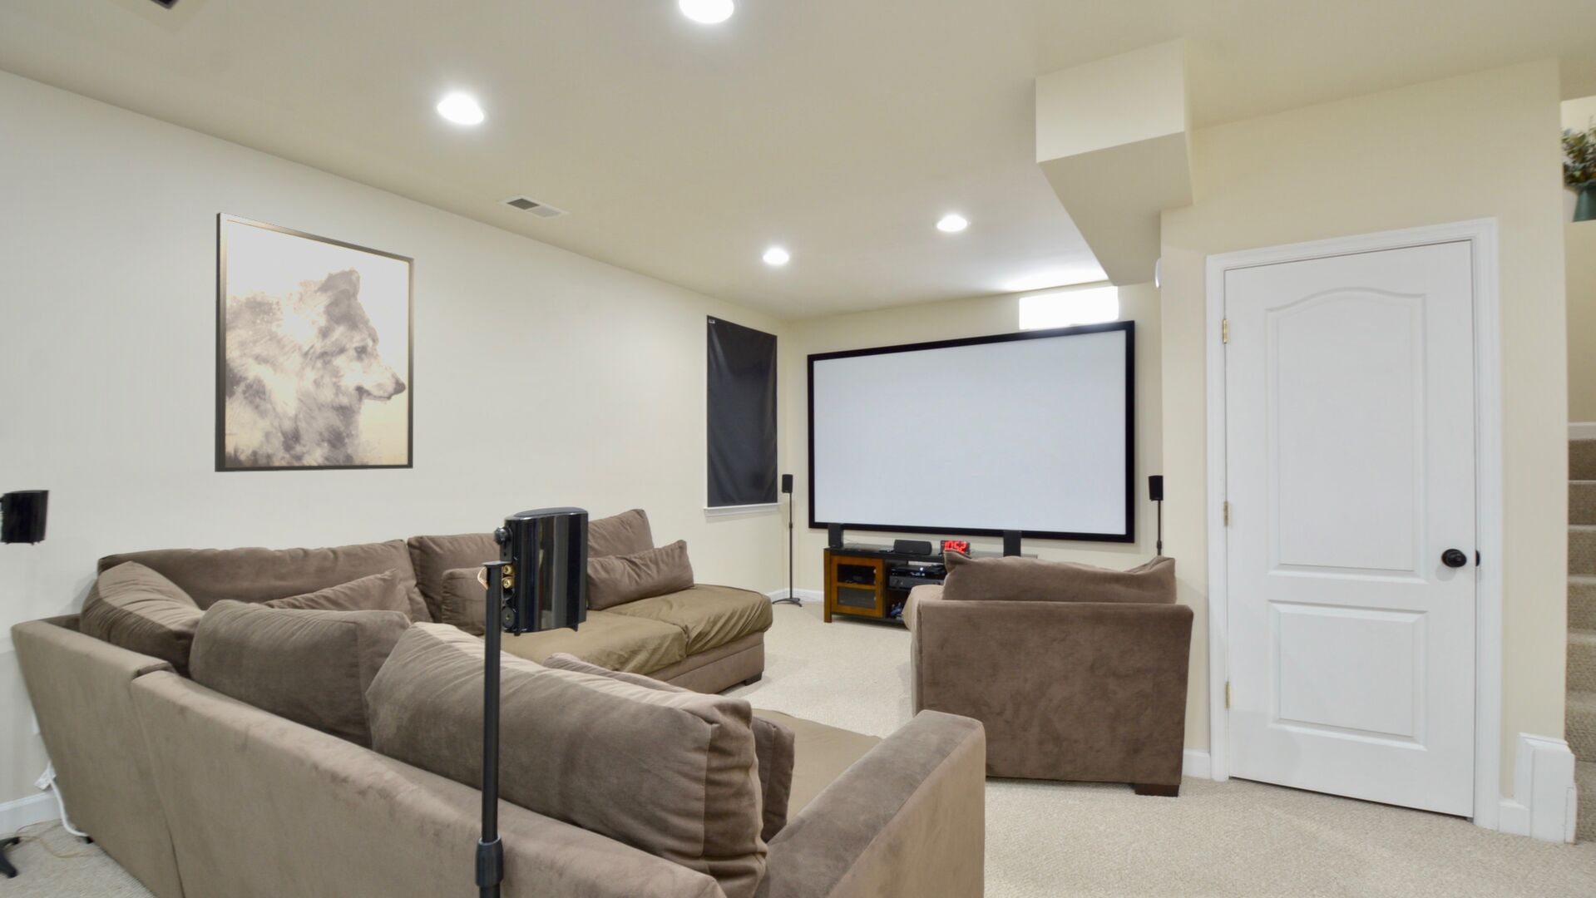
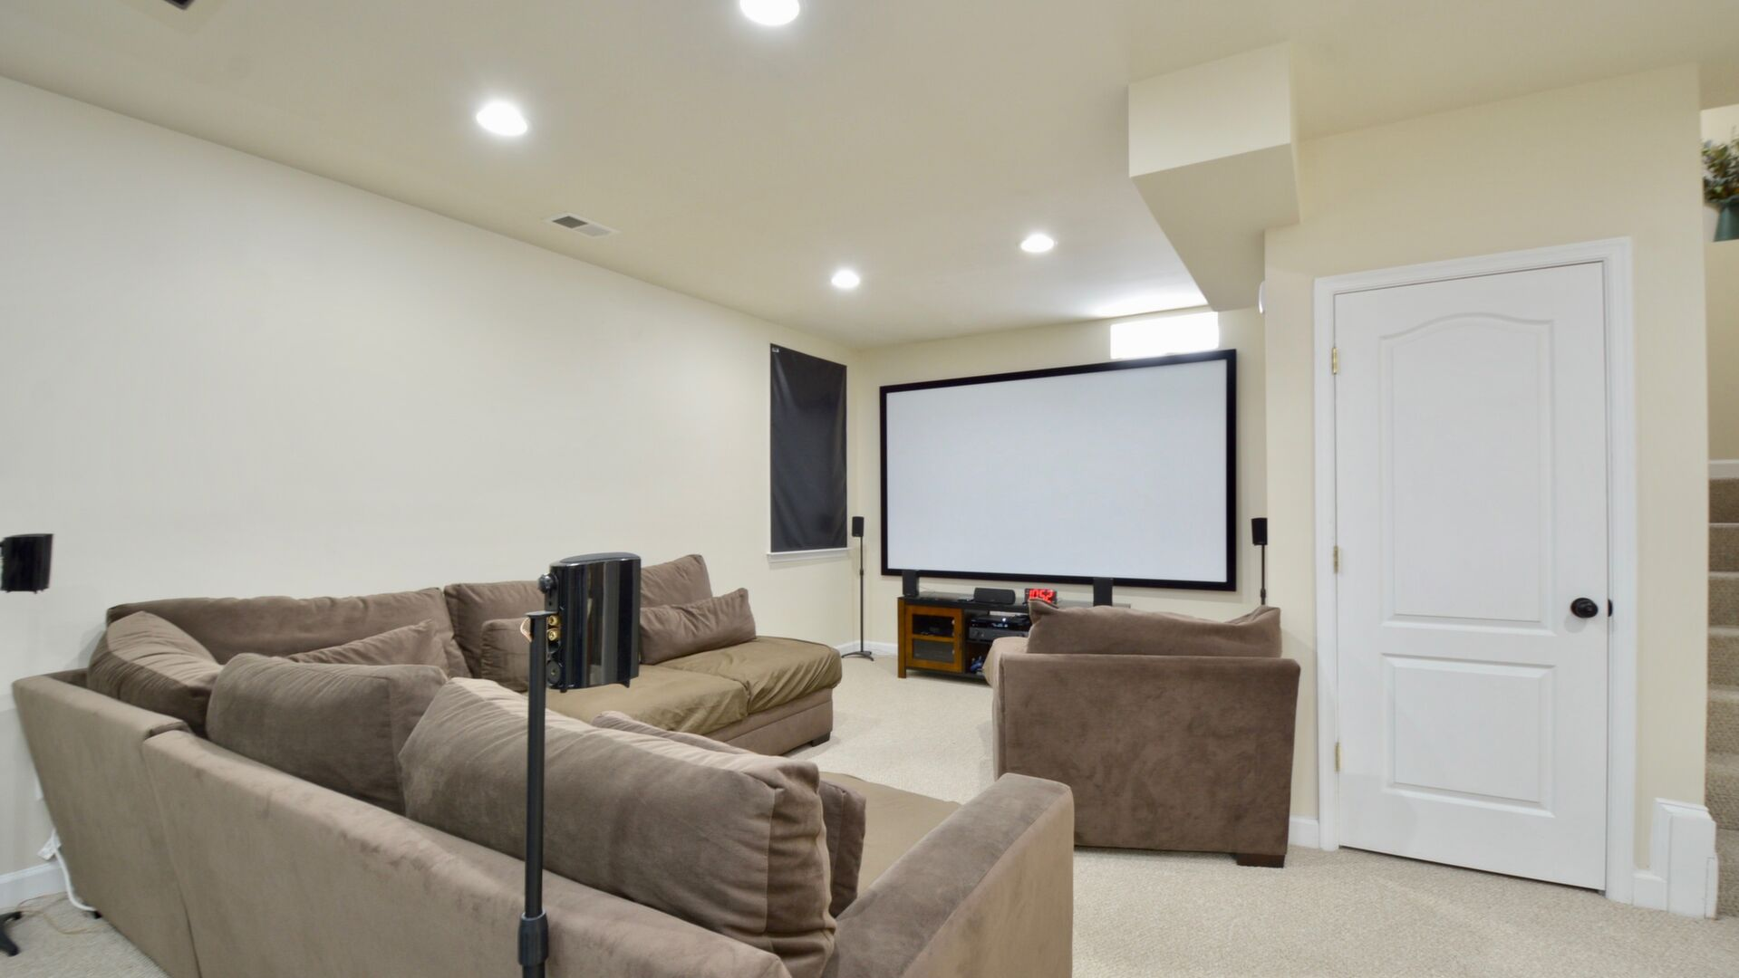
- wall art [214,212,415,473]
